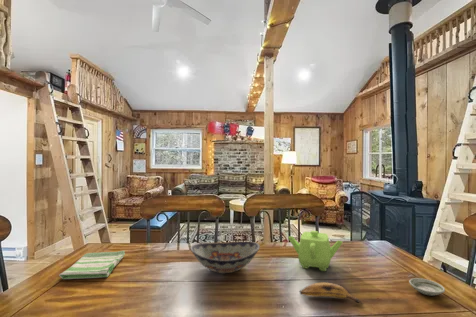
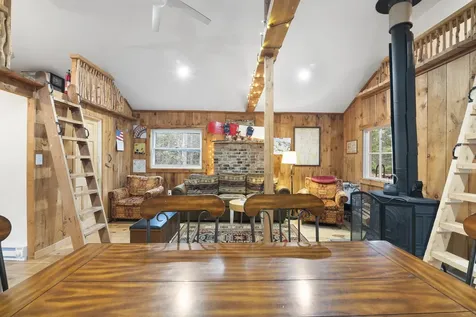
- banana [298,282,365,305]
- teapot [287,230,343,272]
- decorative bowl [189,241,261,274]
- dish towel [58,250,126,280]
- saucer [408,277,446,297]
